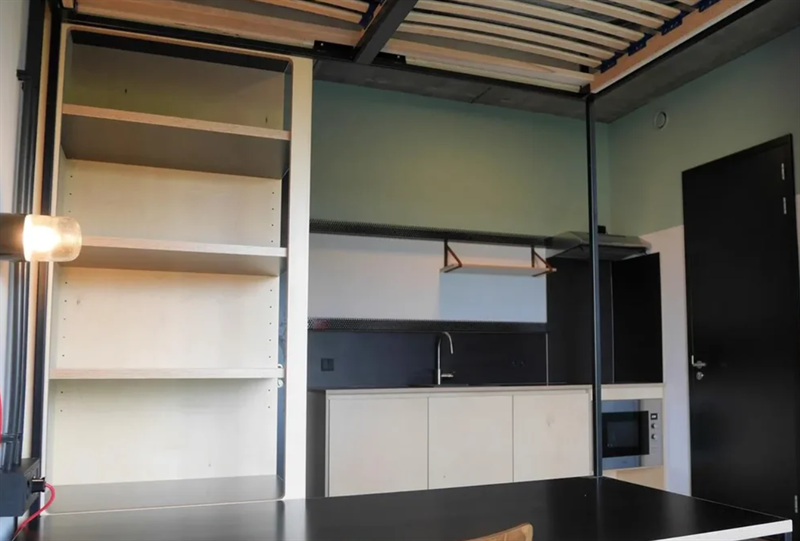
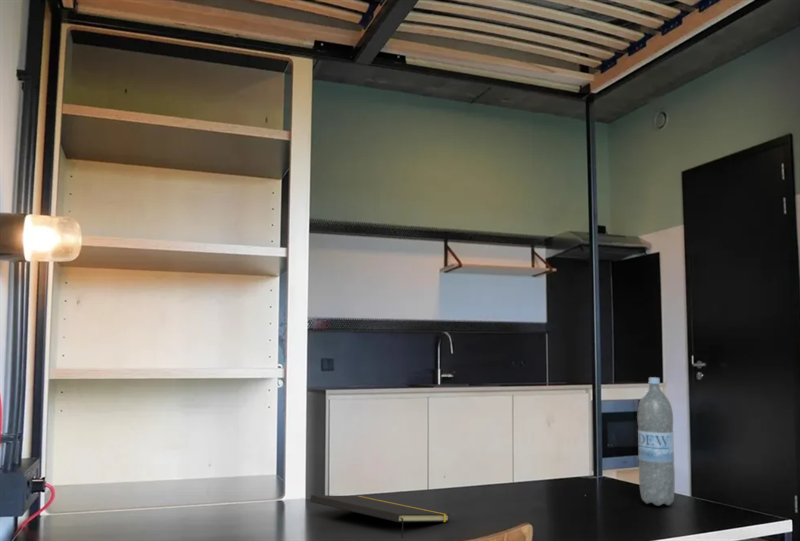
+ water bottle [636,376,676,507]
+ notepad [309,494,451,539]
